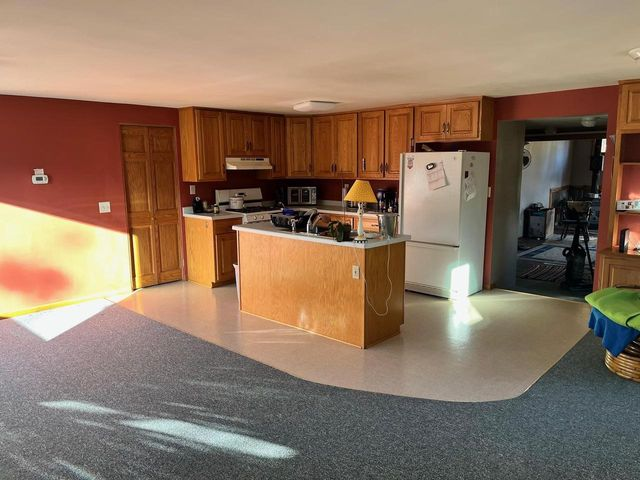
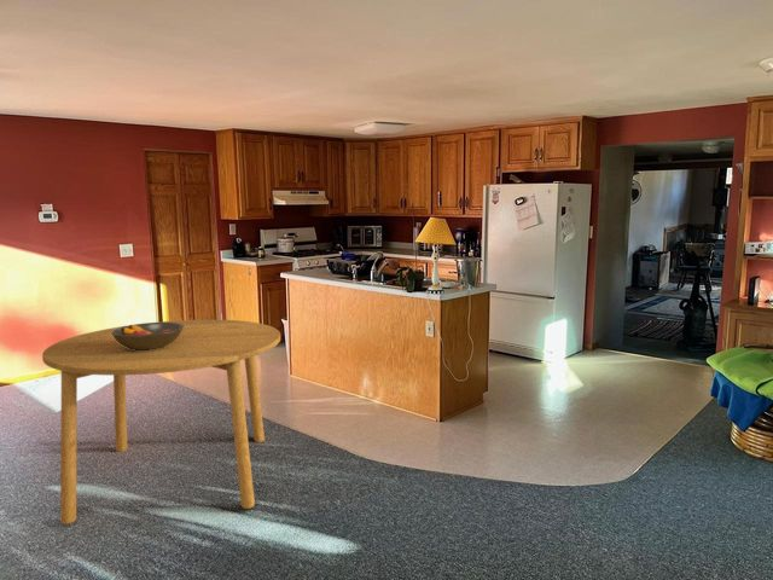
+ fruit bowl [111,321,184,350]
+ dining table [41,319,281,526]
